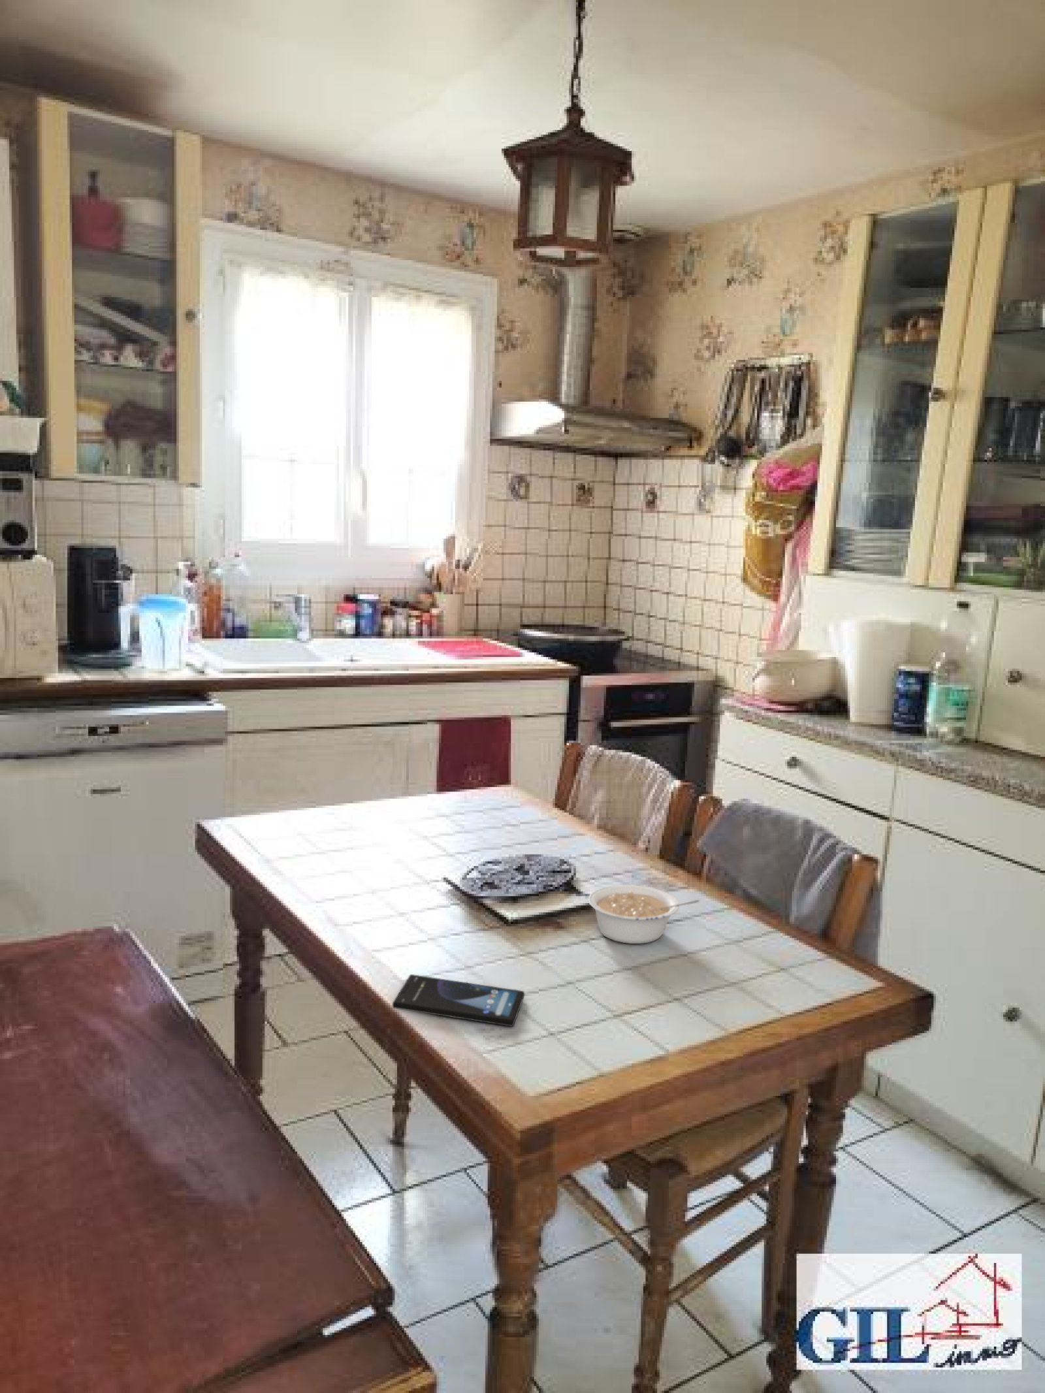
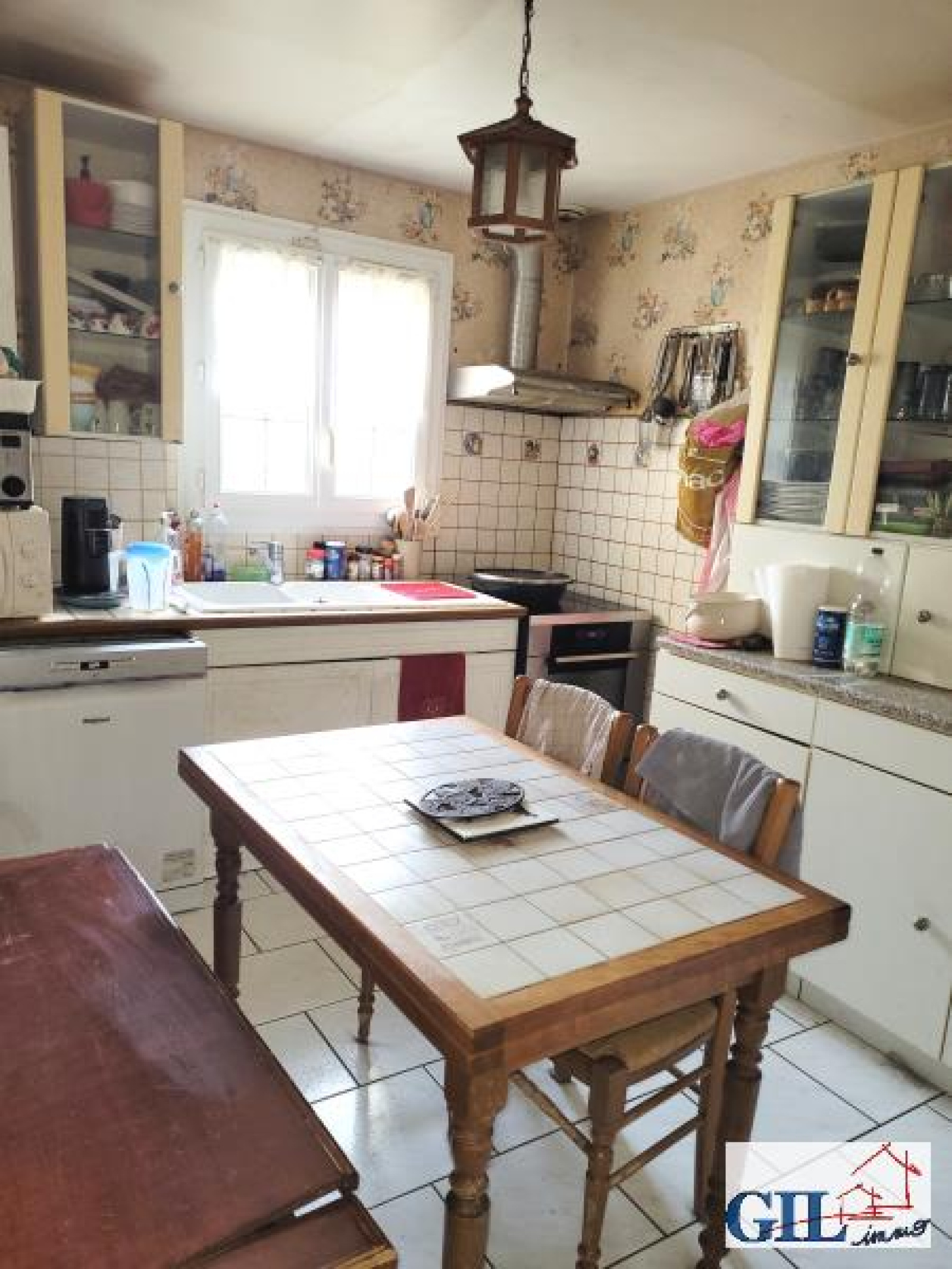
- legume [587,885,700,944]
- smartphone [392,974,525,1027]
